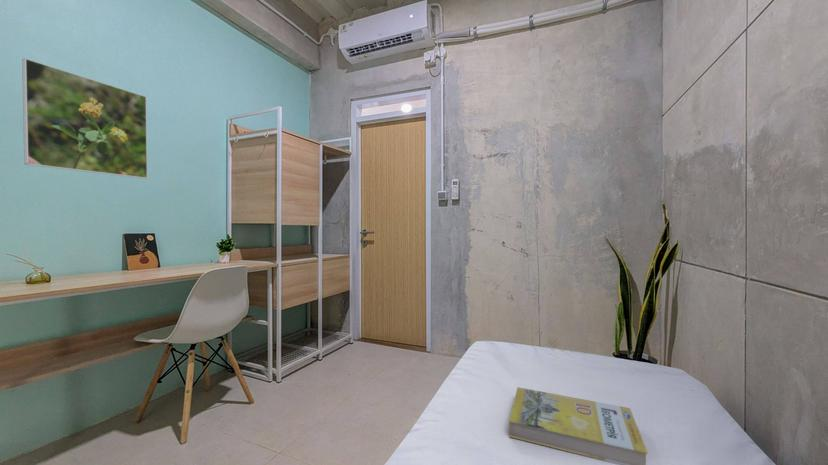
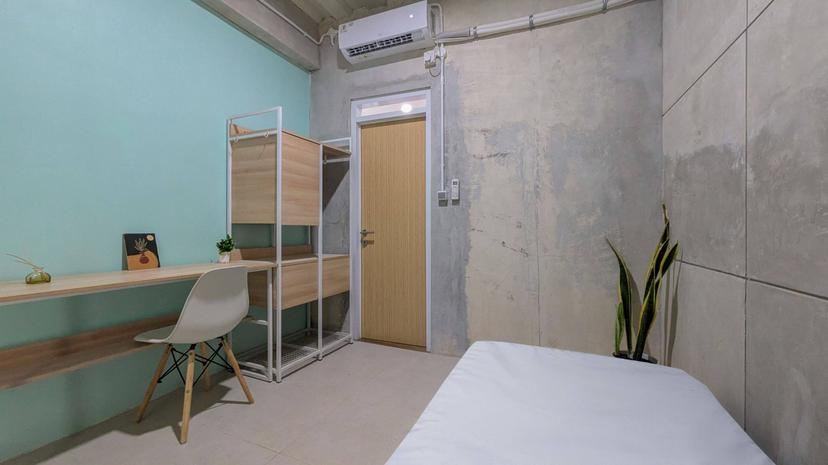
- book [508,386,649,465]
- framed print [21,57,149,180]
